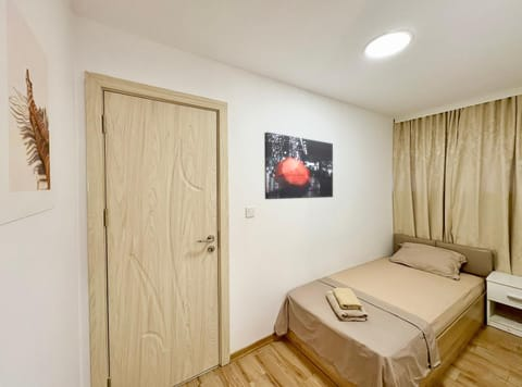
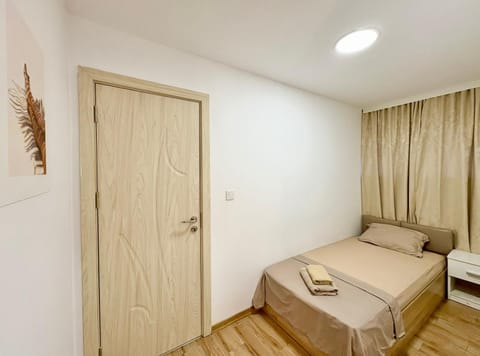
- wall art [263,132,334,200]
